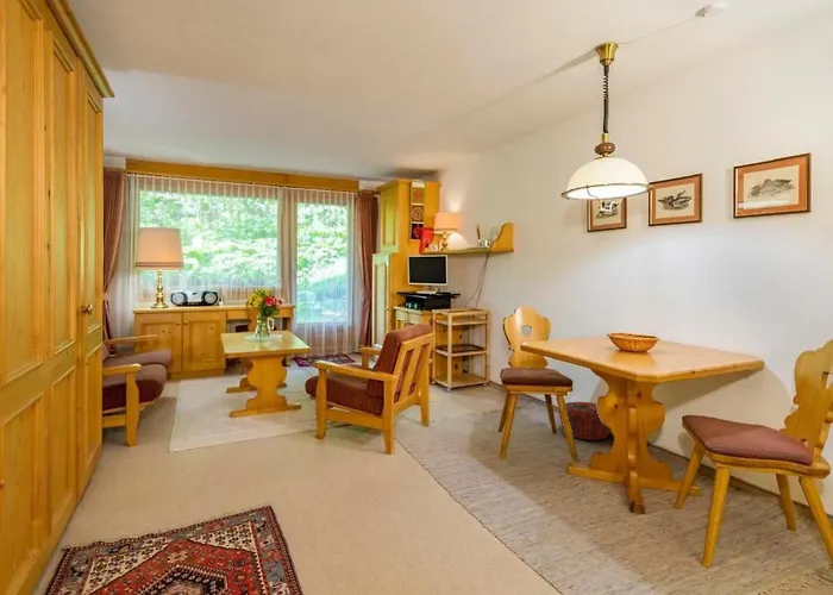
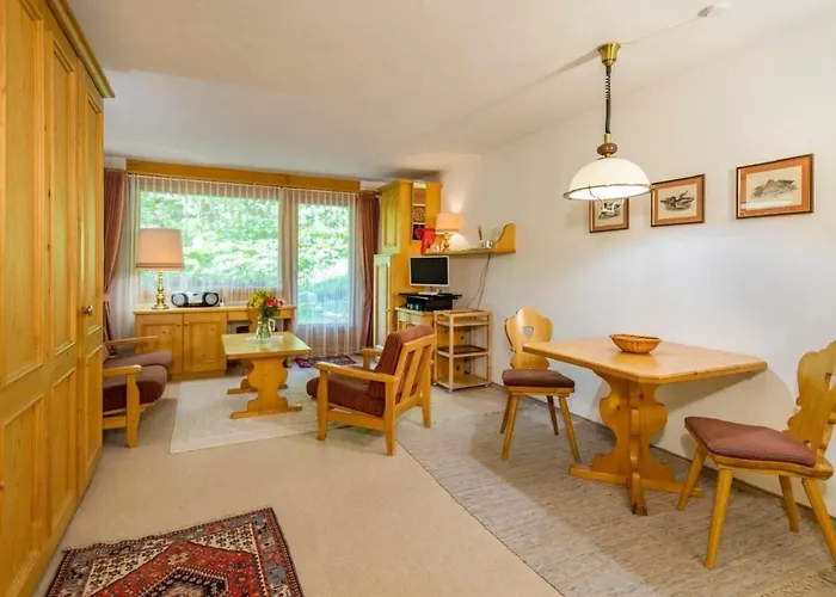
- woven basket [557,401,610,441]
